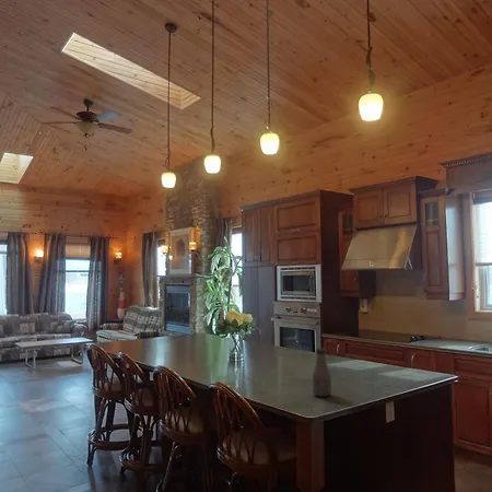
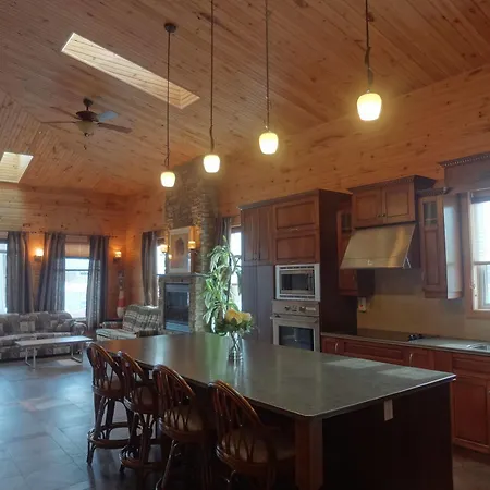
- bottle [312,347,332,398]
